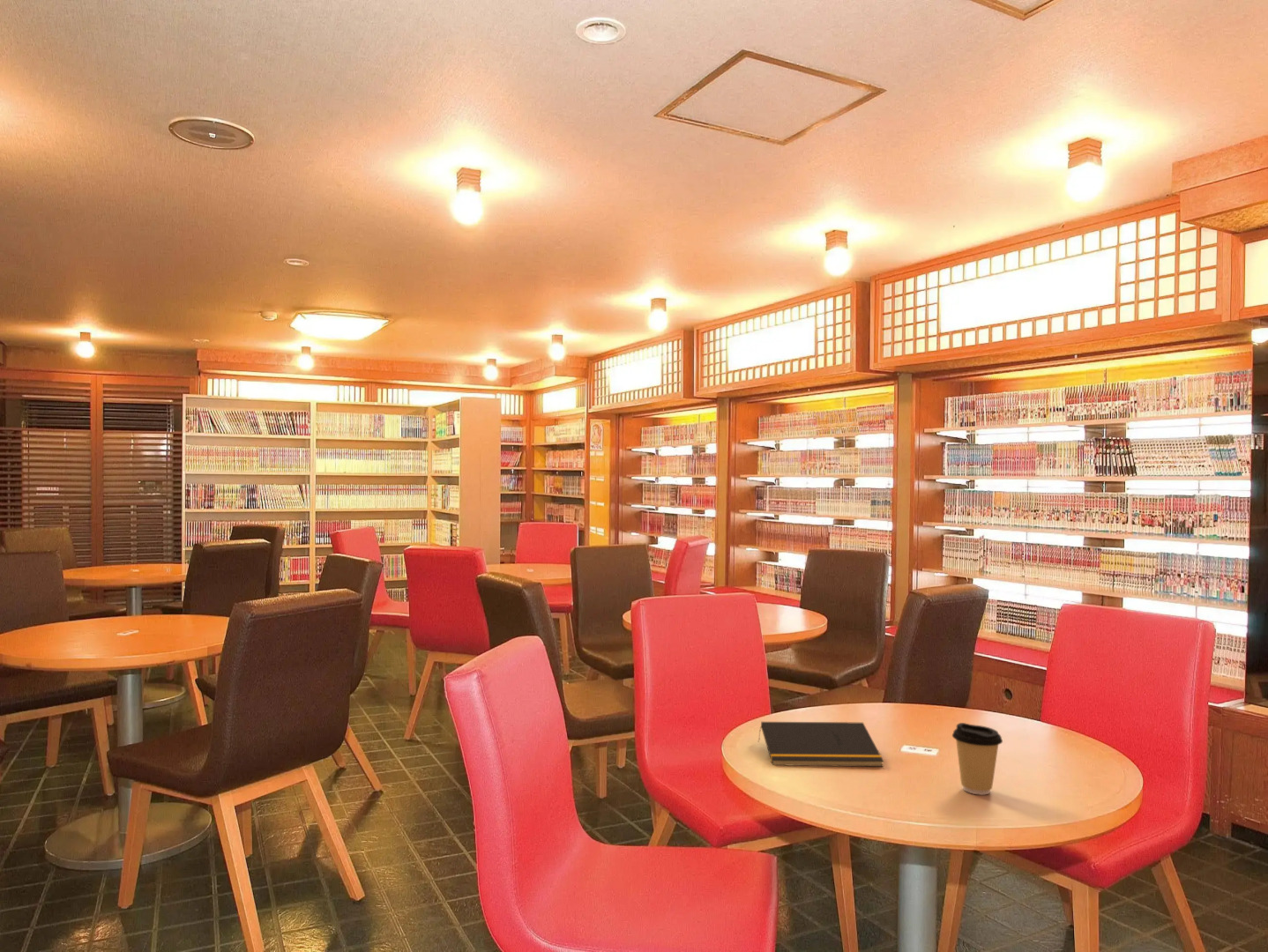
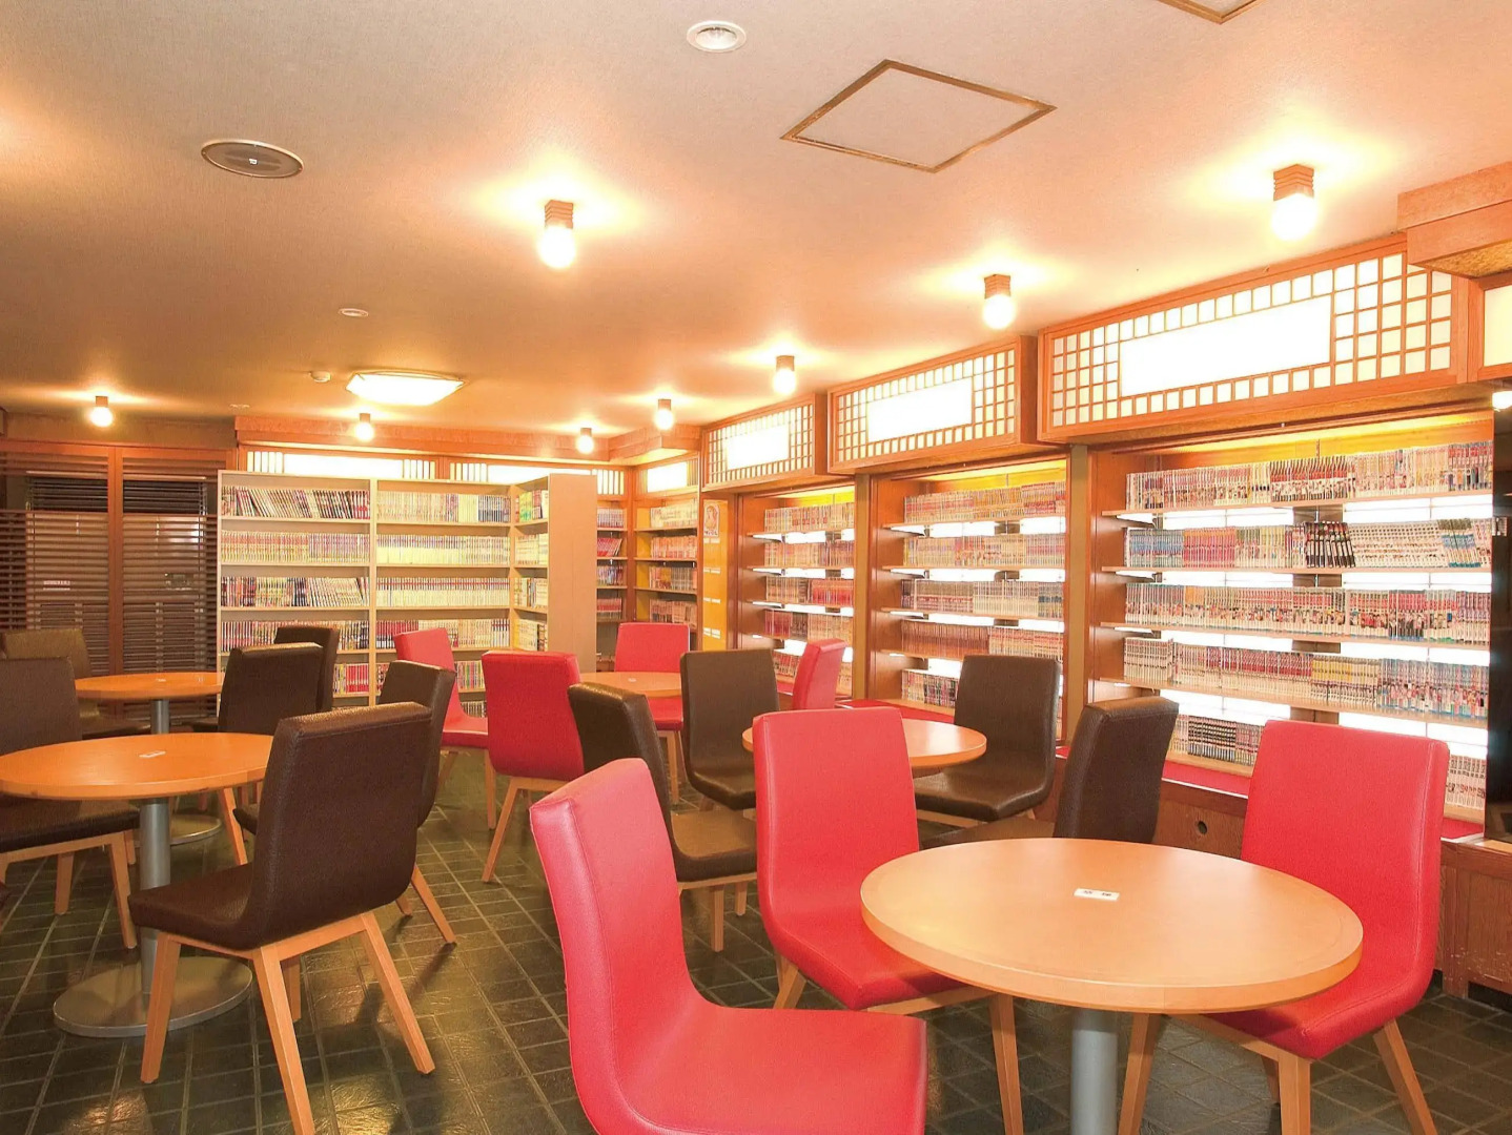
- notepad [757,721,884,768]
- coffee cup [951,722,1003,796]
